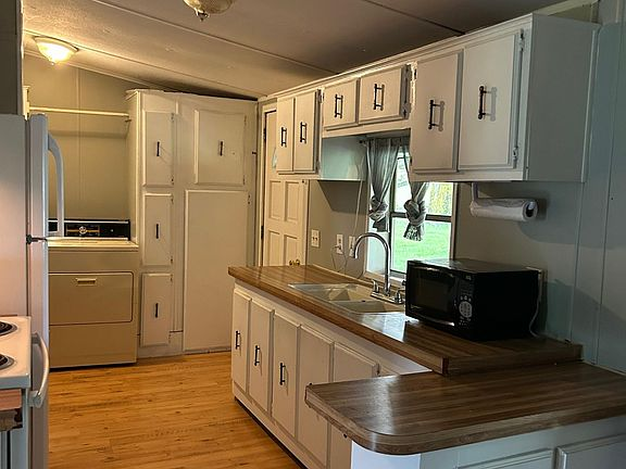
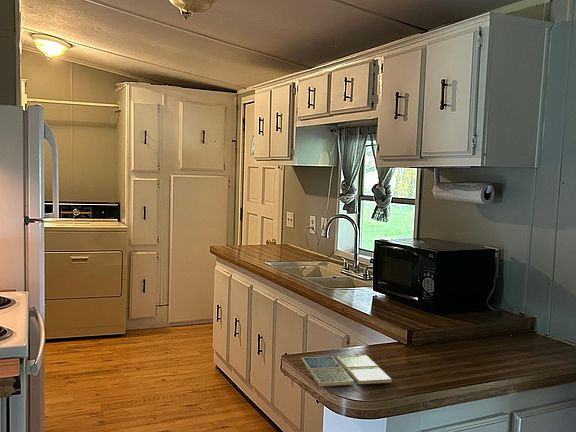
+ drink coaster [300,354,393,387]
